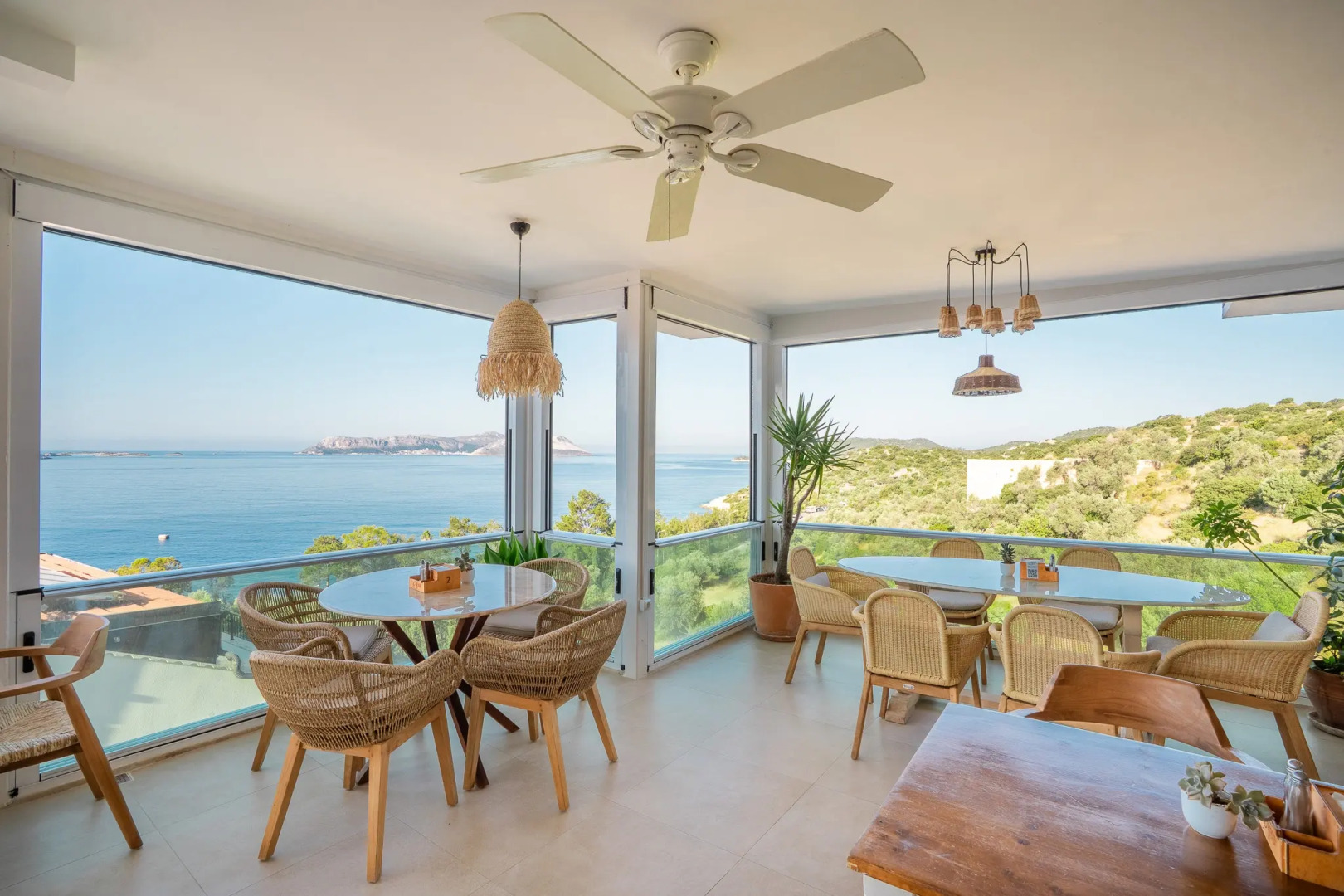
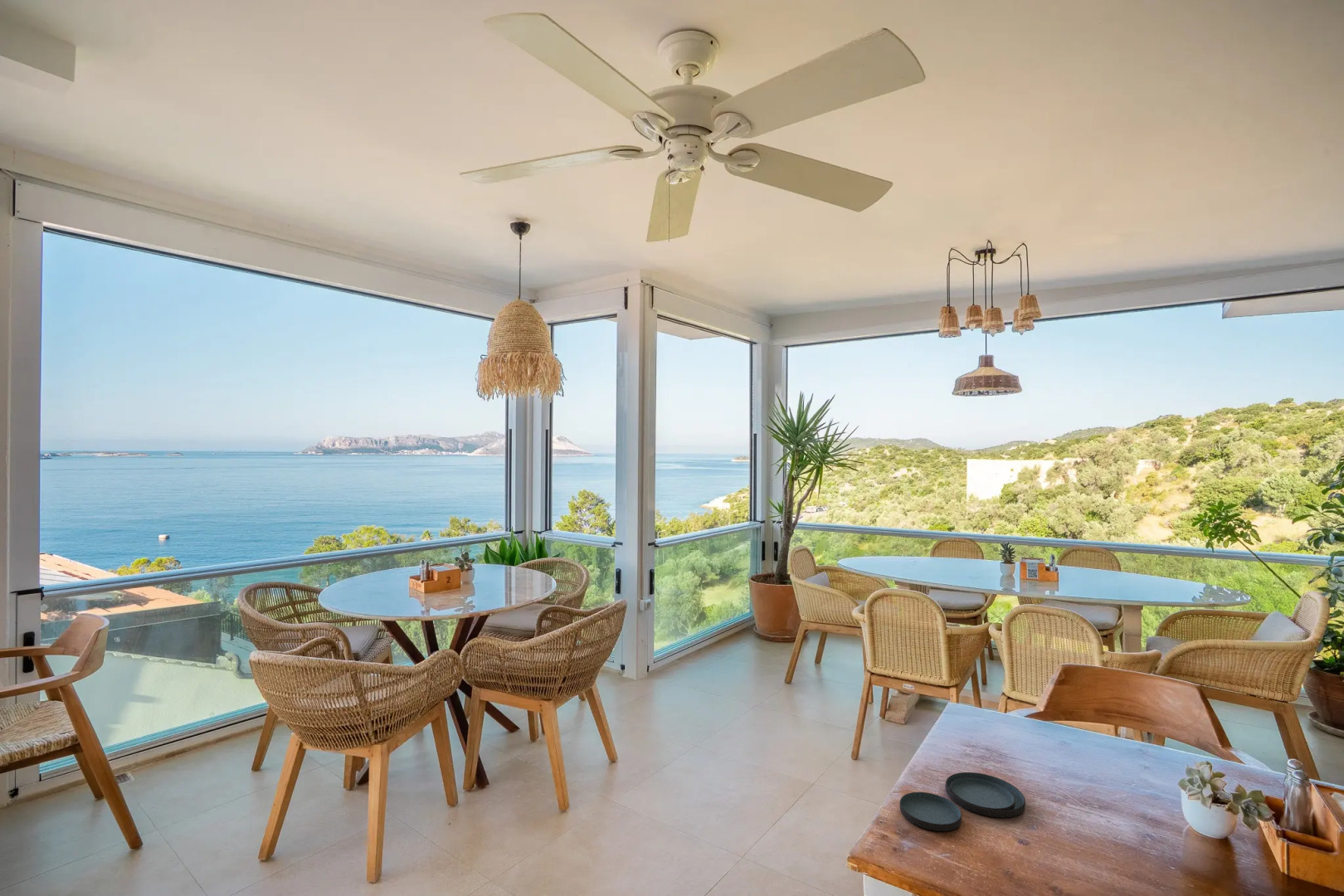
+ plate [898,772,1026,832]
